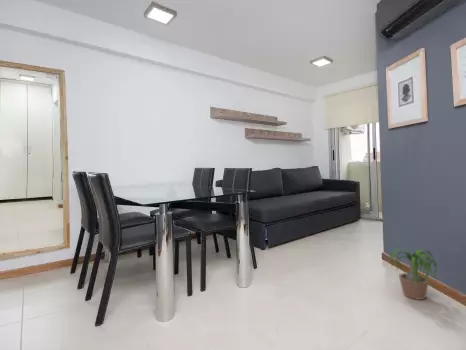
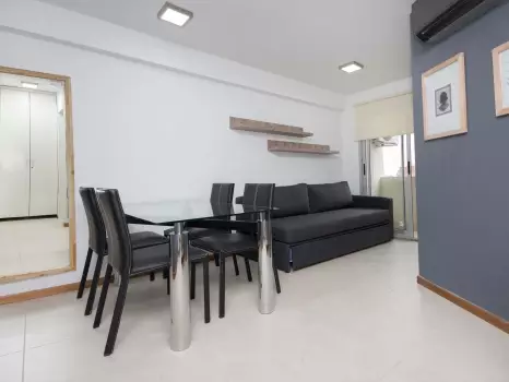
- potted plant [381,247,441,301]
